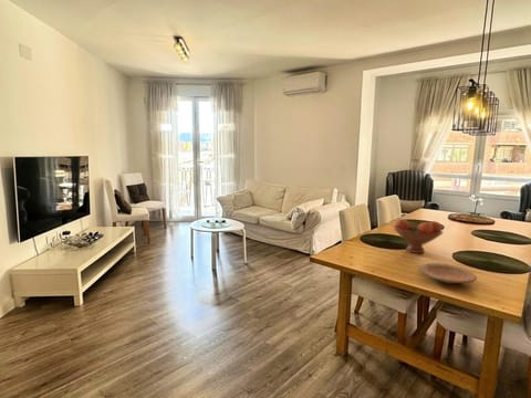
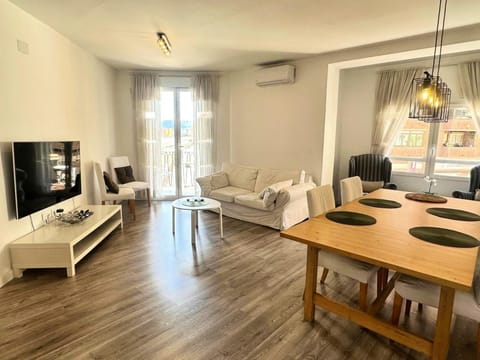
- fruit bowl [392,219,445,254]
- plate [418,262,478,284]
